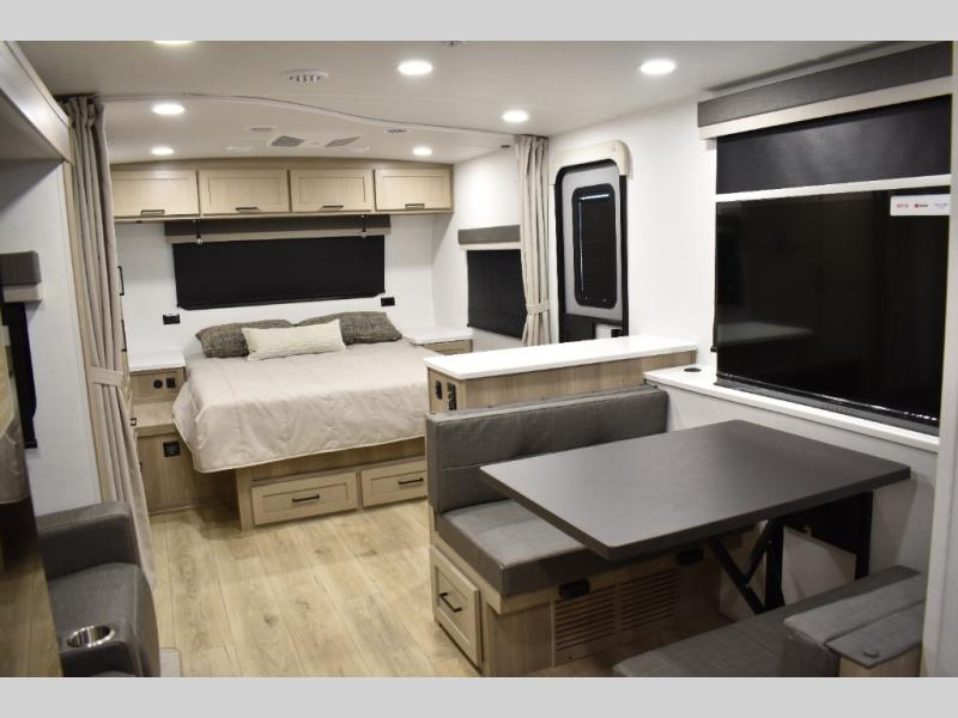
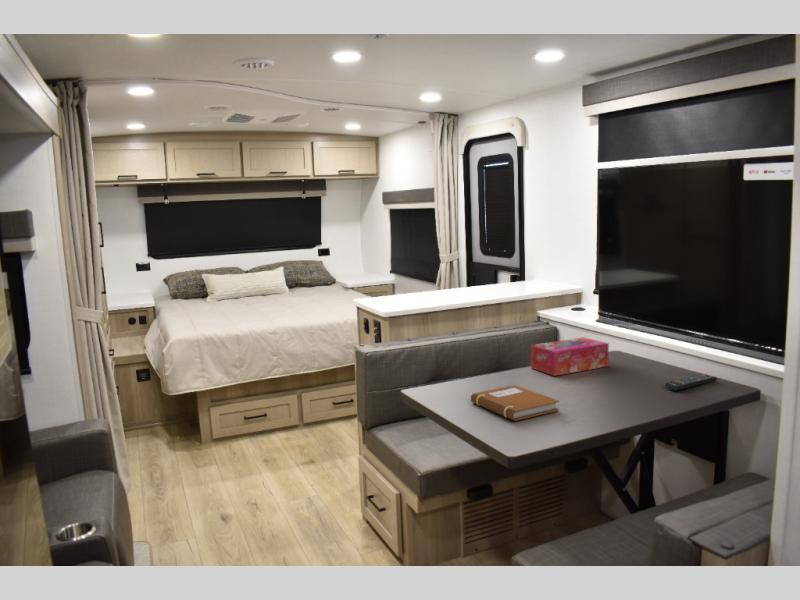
+ tissue box [530,336,610,377]
+ remote control [664,373,718,392]
+ notebook [470,384,560,422]
